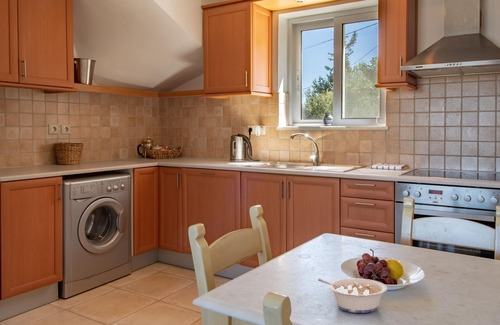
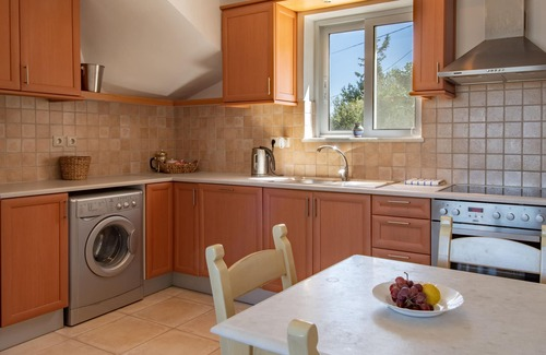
- legume [316,277,388,314]
